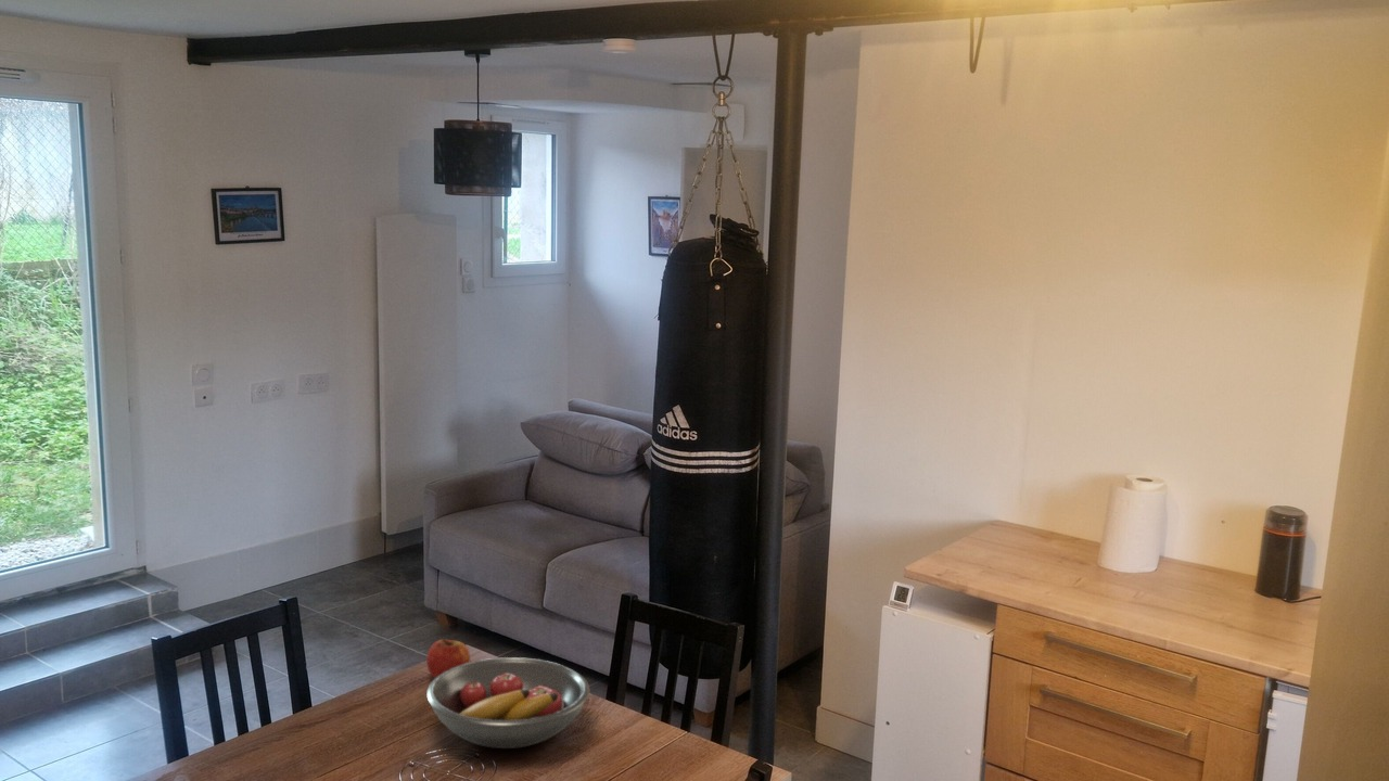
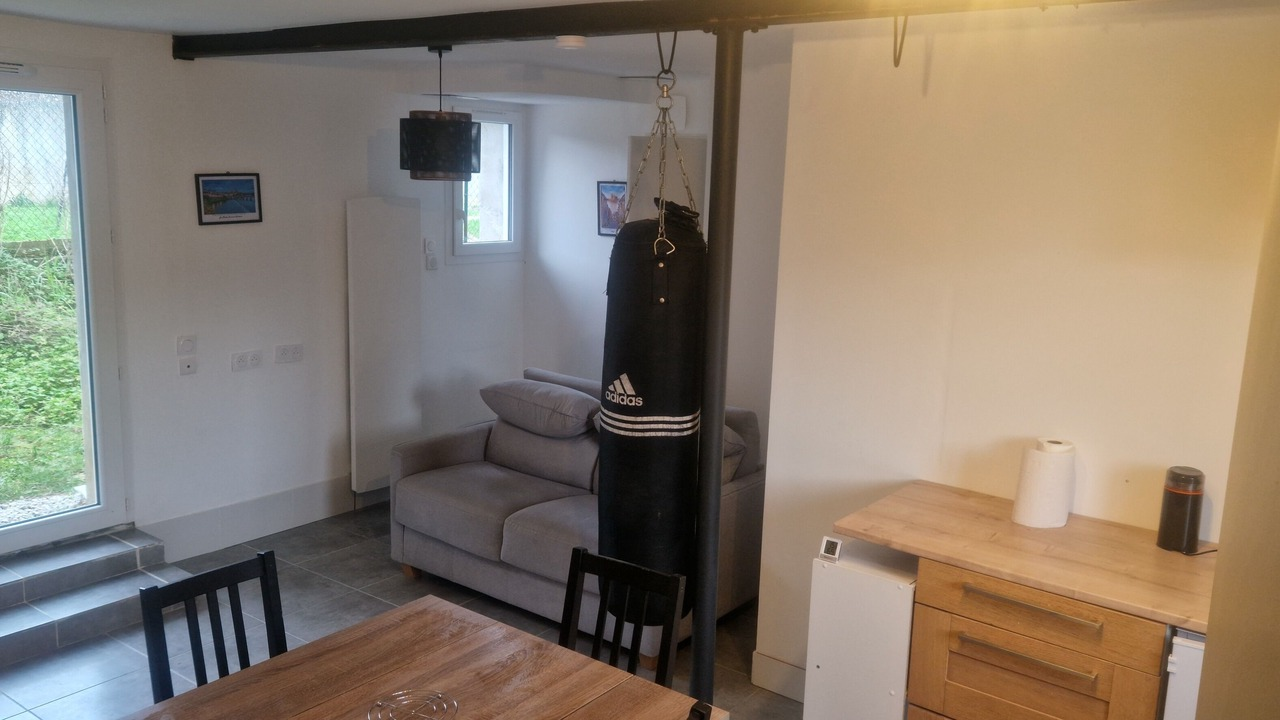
- fruit bowl [425,656,590,750]
- apple [425,638,471,679]
